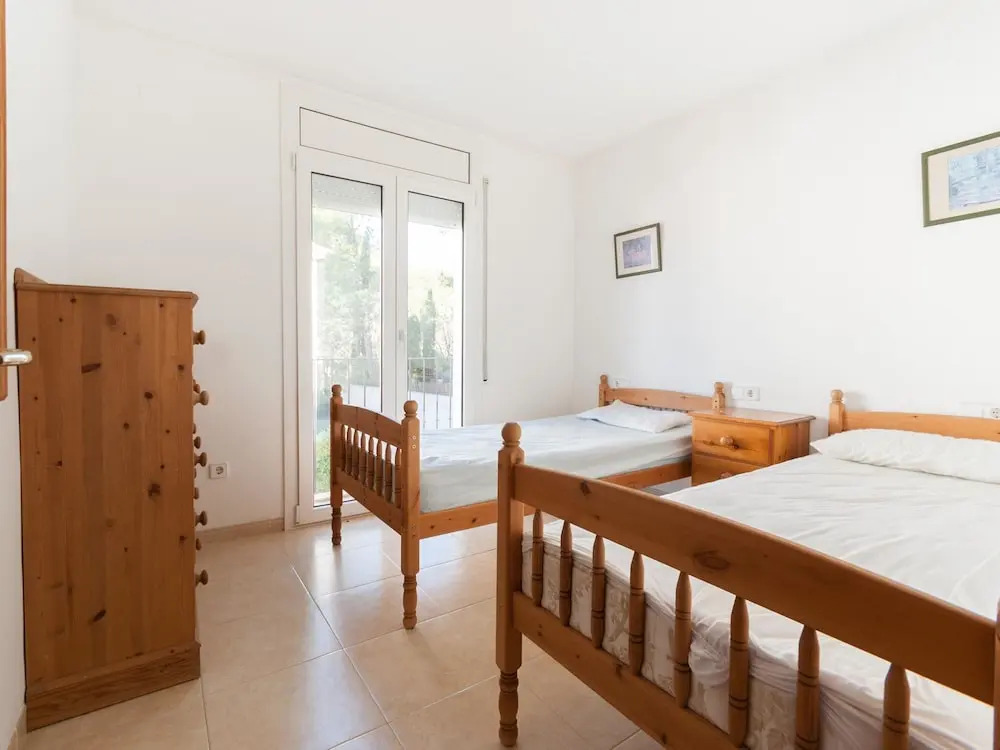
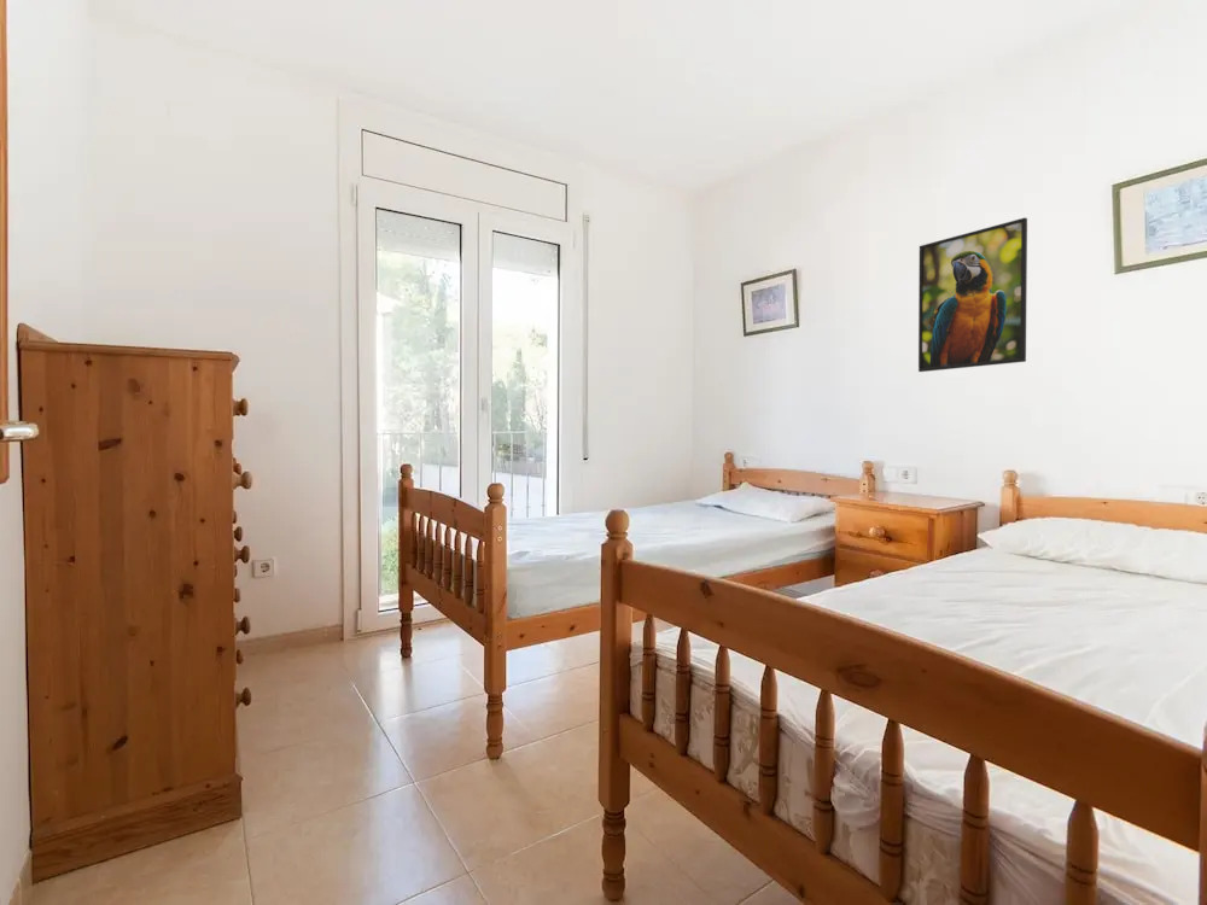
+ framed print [917,216,1028,373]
